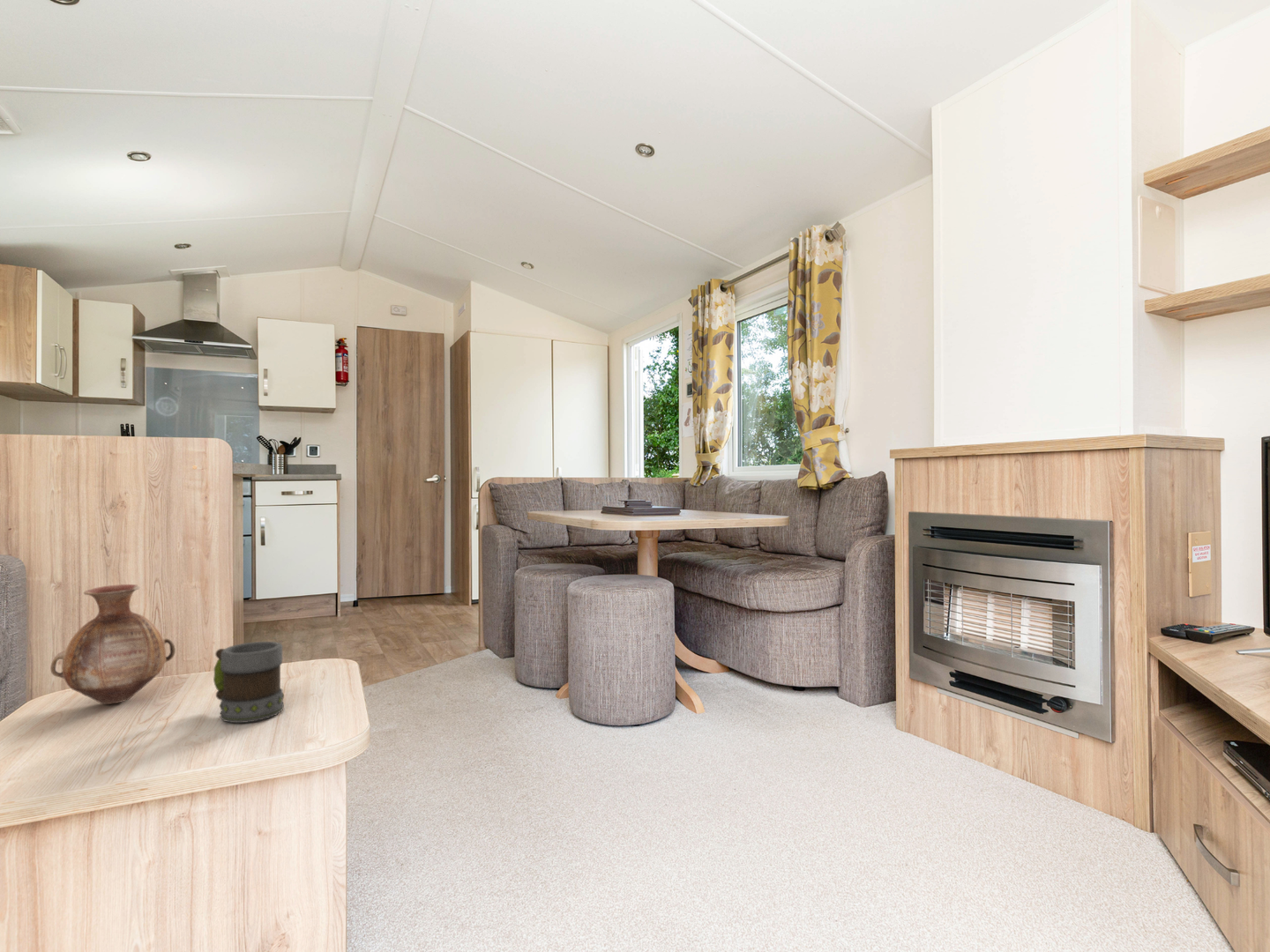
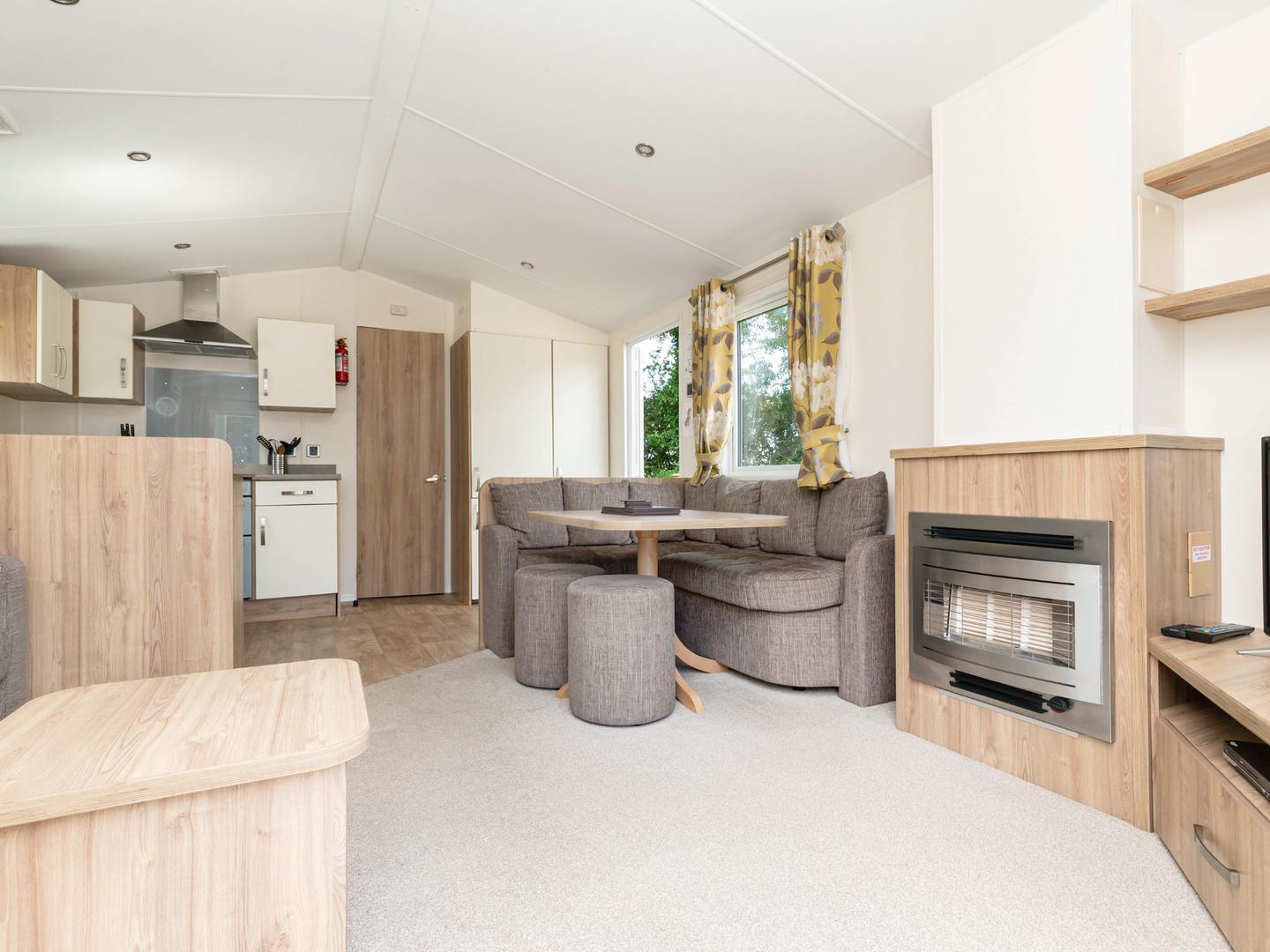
- mug [213,641,285,724]
- vase [49,584,176,705]
